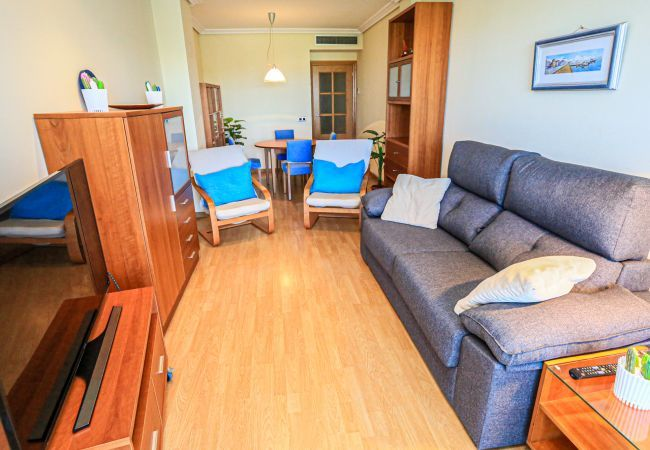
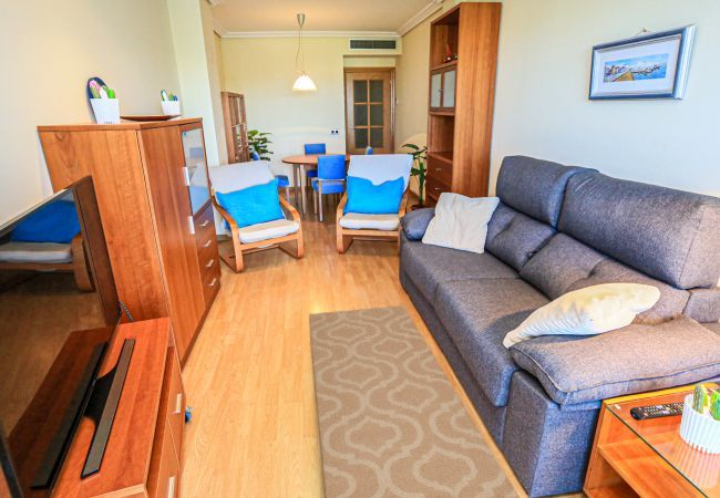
+ rug [308,304,521,498]
